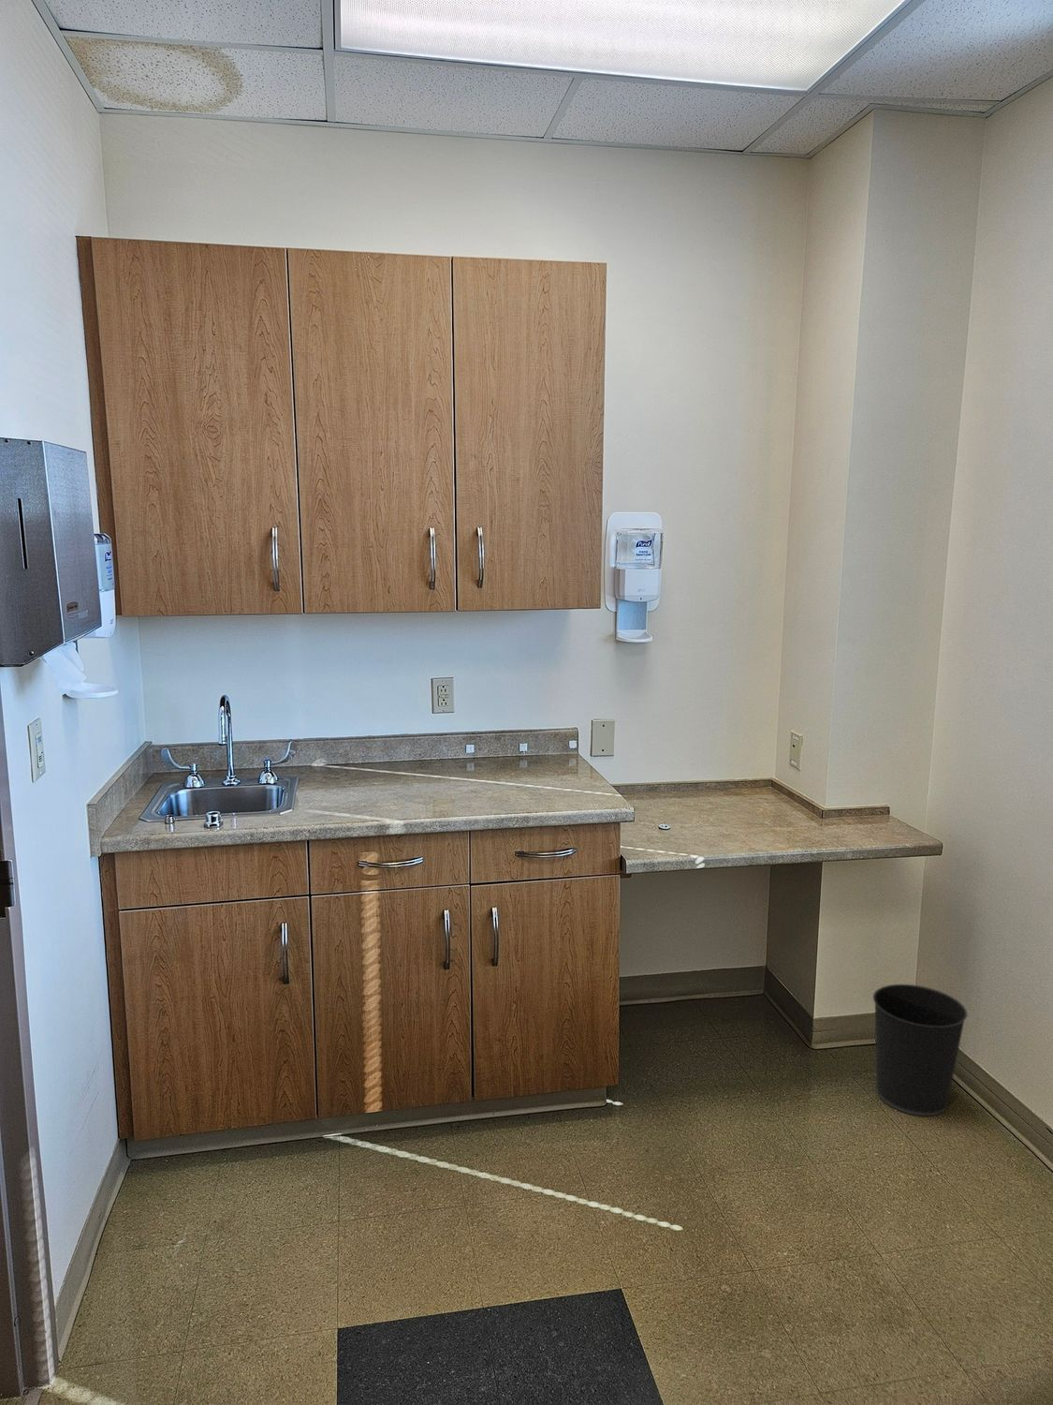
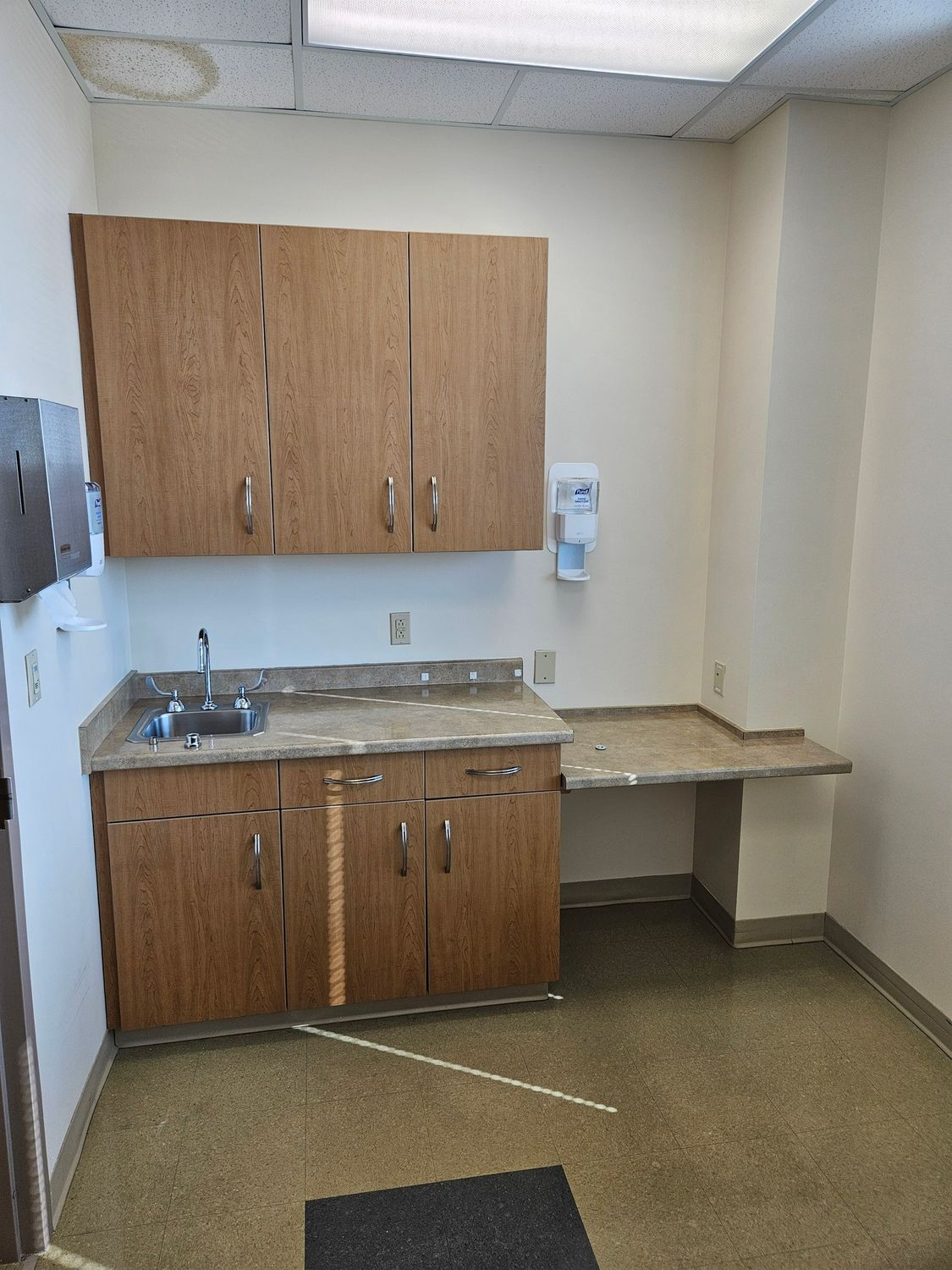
- wastebasket [873,984,968,1116]
